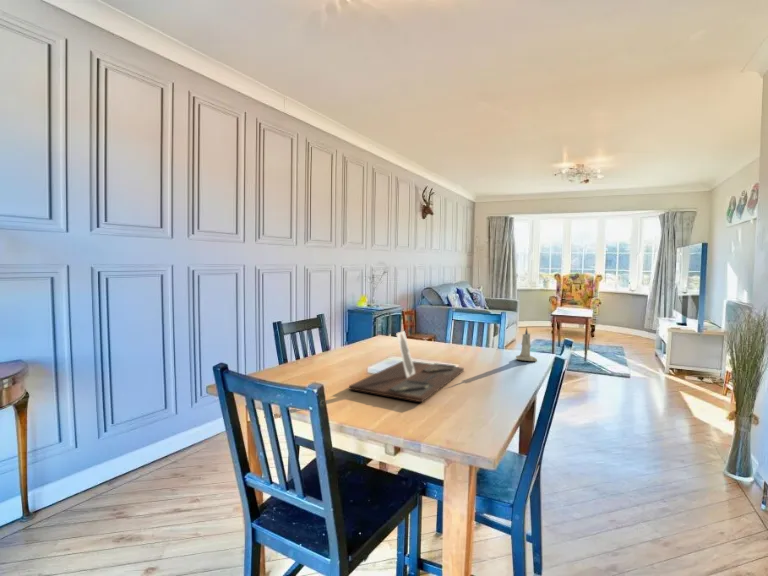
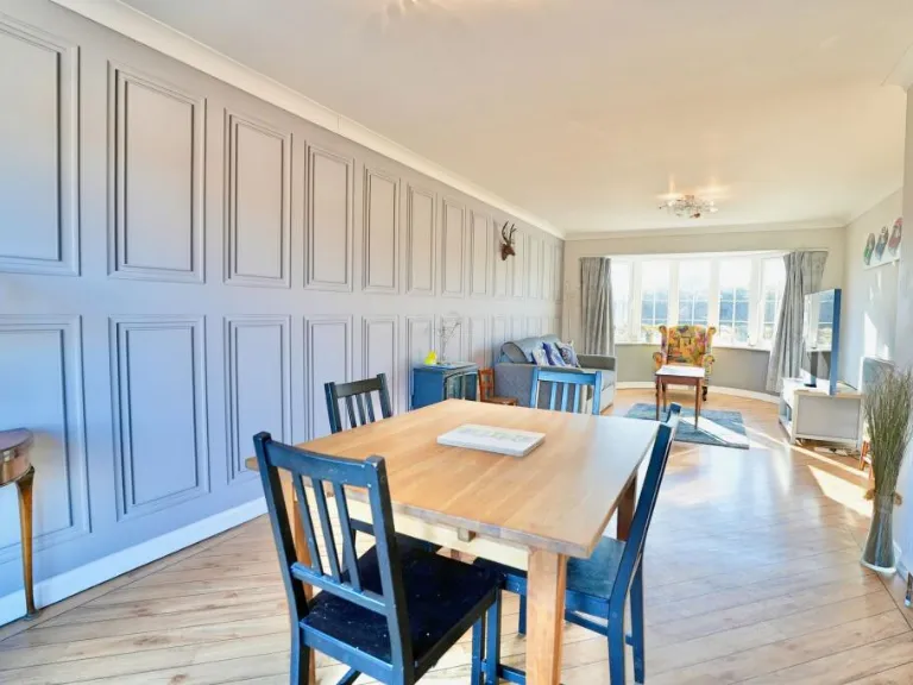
- candle [515,326,538,362]
- decorative tray [348,330,465,403]
